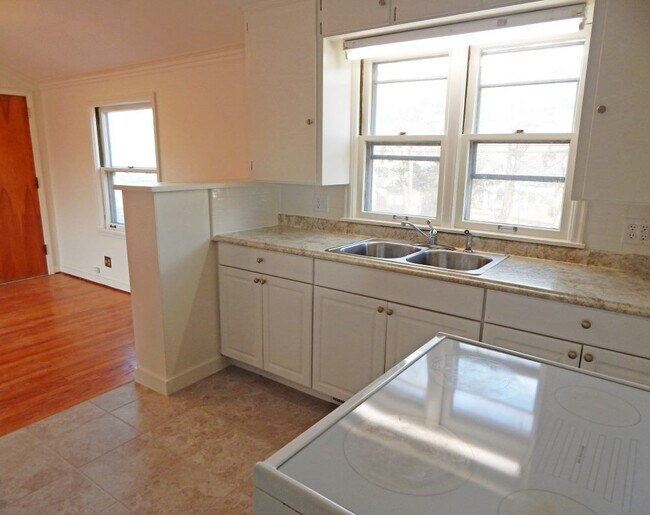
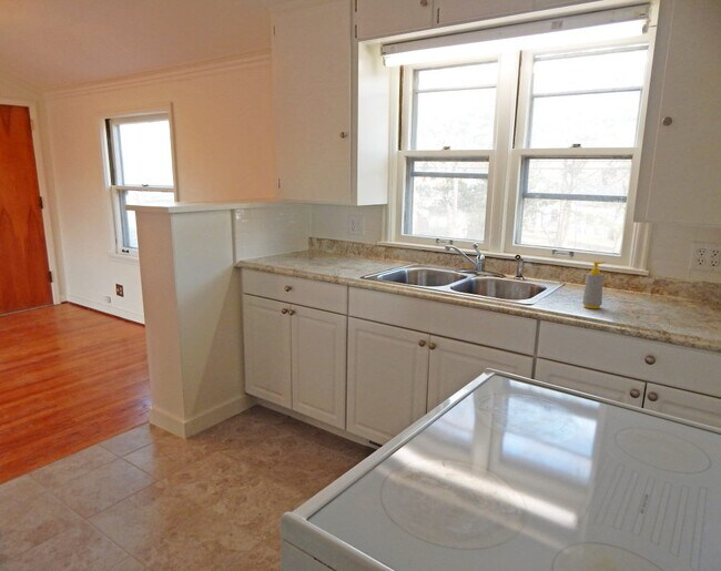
+ soap bottle [581,261,607,309]
